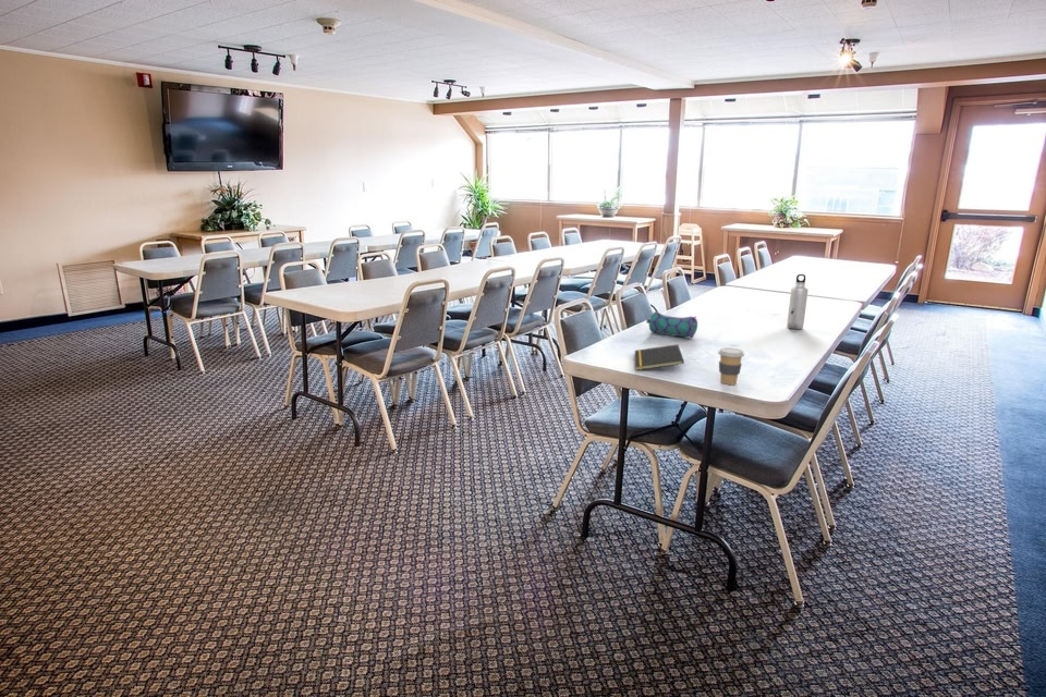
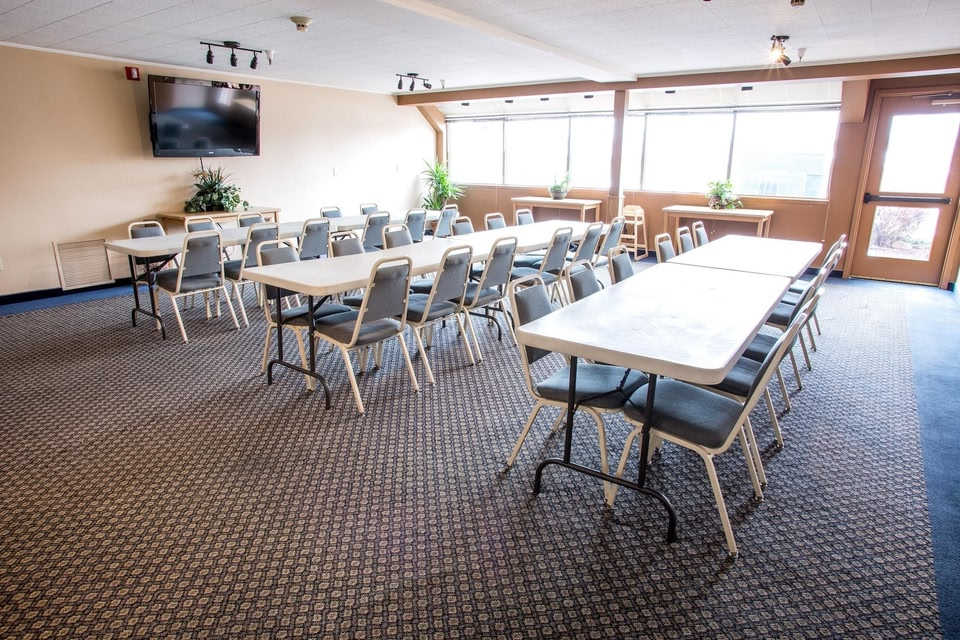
- coffee cup [717,346,745,386]
- notepad [634,343,685,371]
- water bottle [786,273,808,330]
- pencil case [645,310,698,339]
